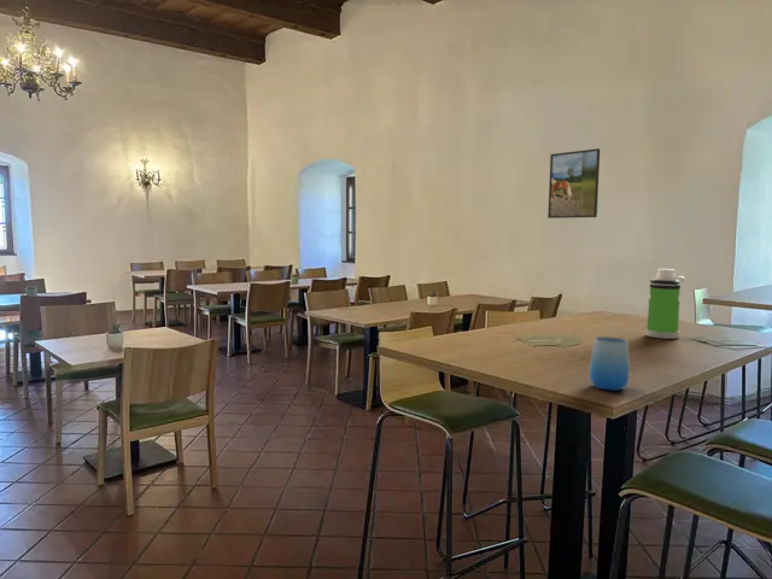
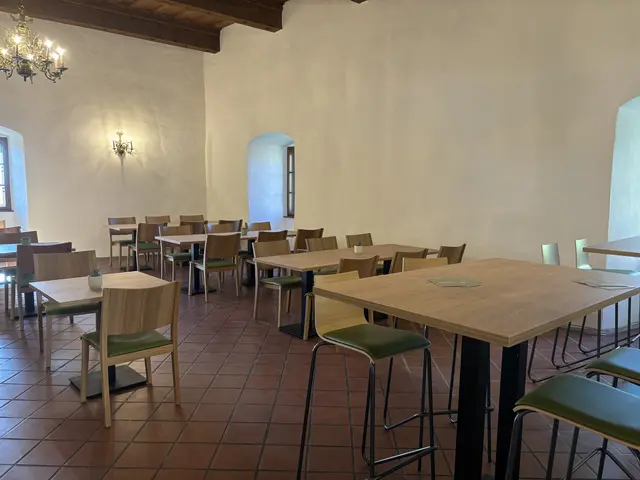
- water bottle [644,268,686,340]
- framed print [546,147,601,220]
- cup [589,335,631,392]
